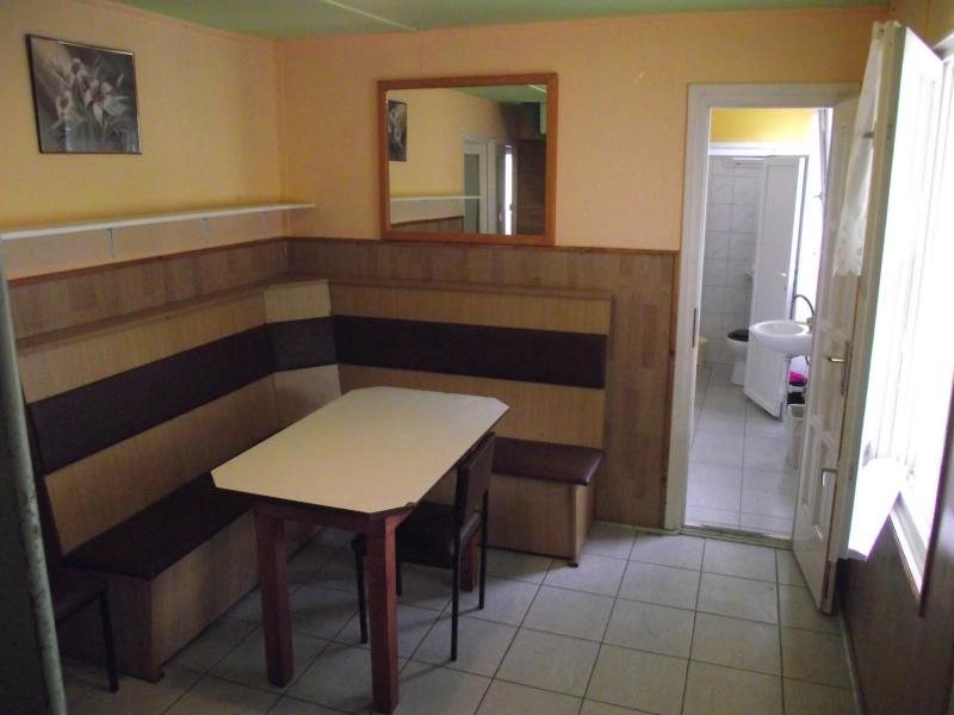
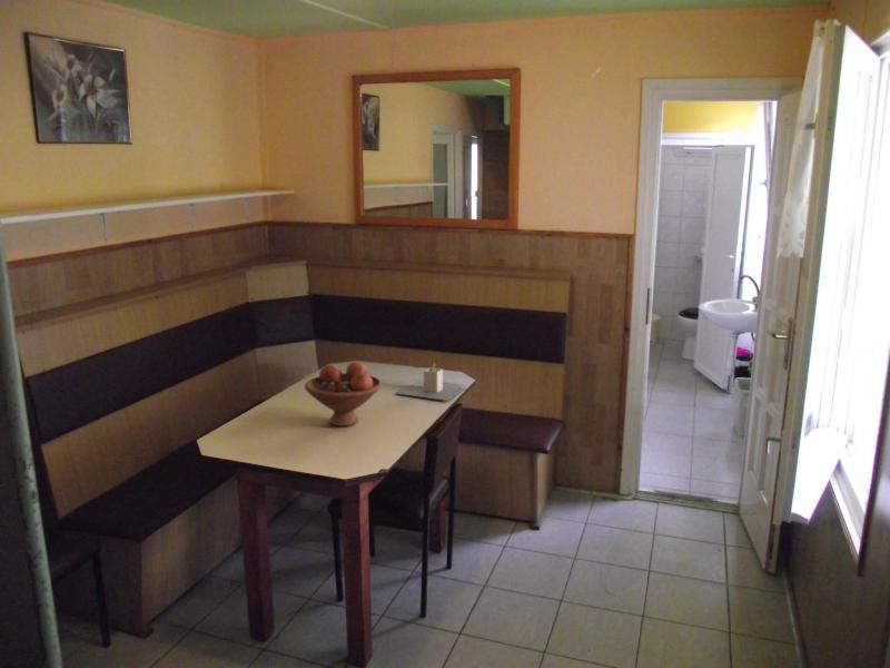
+ fruit bowl [304,361,383,428]
+ utensil holder [396,361,466,402]
